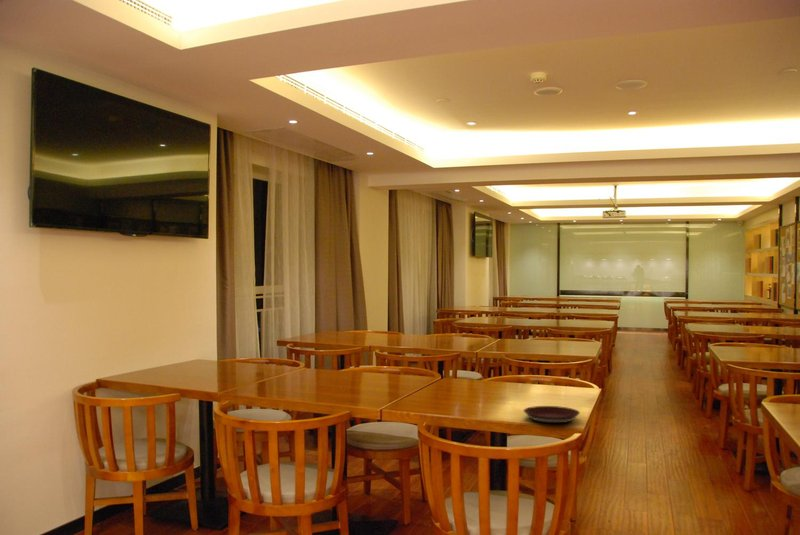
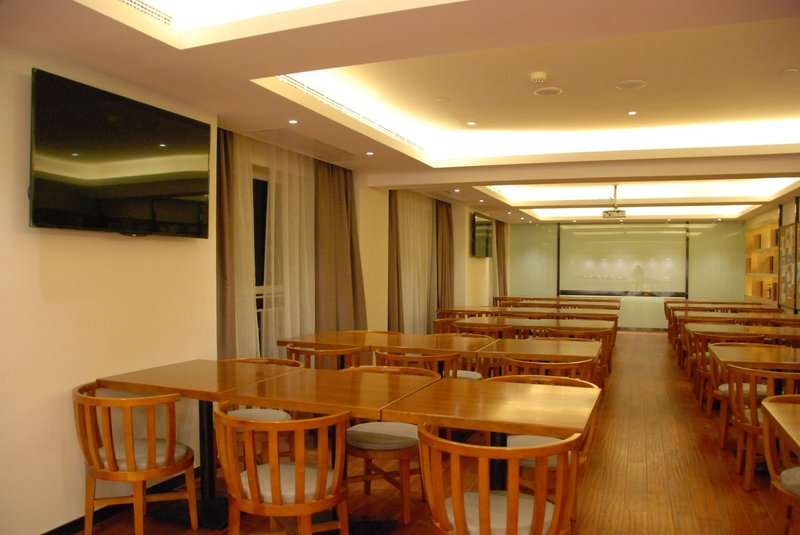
- plate [523,405,581,424]
